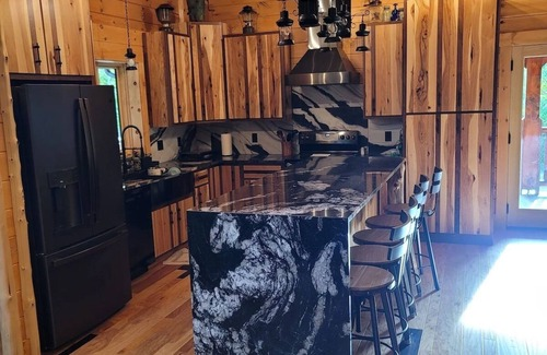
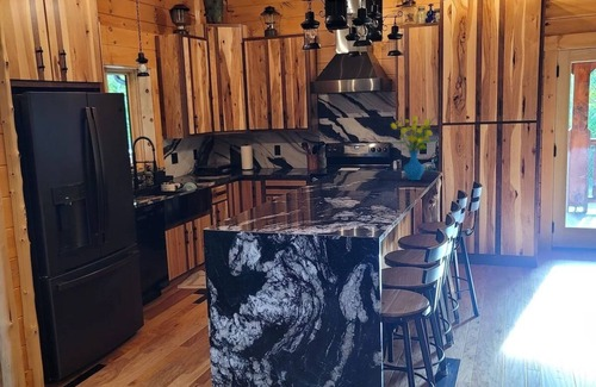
+ bouquet [390,113,440,181]
